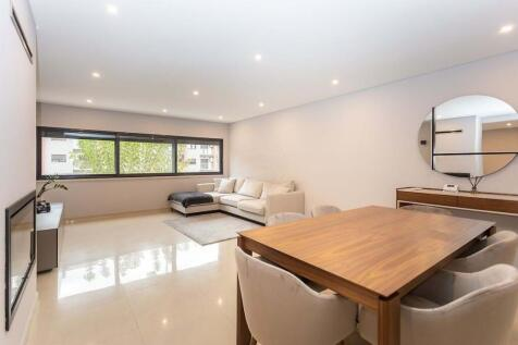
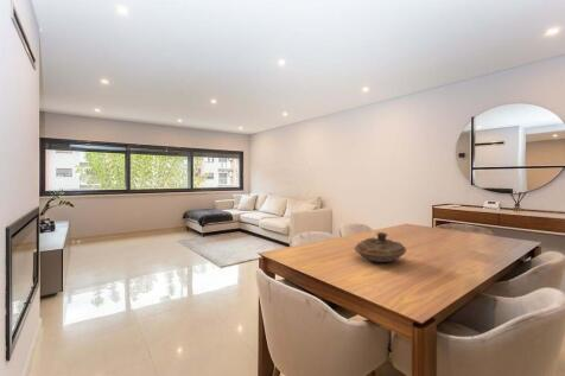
+ decorative bowl [354,231,407,263]
